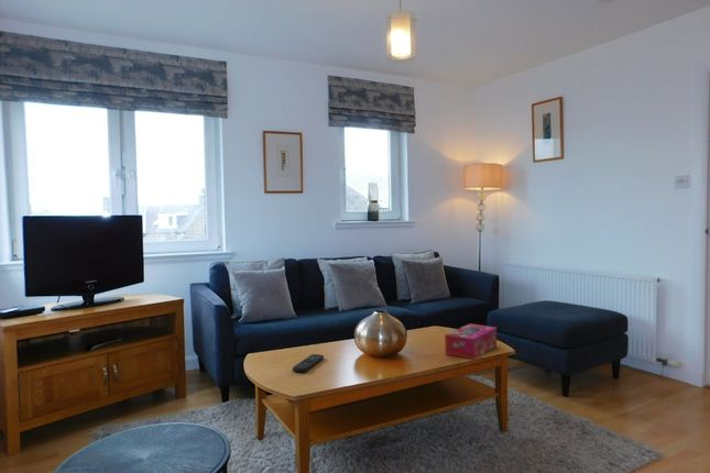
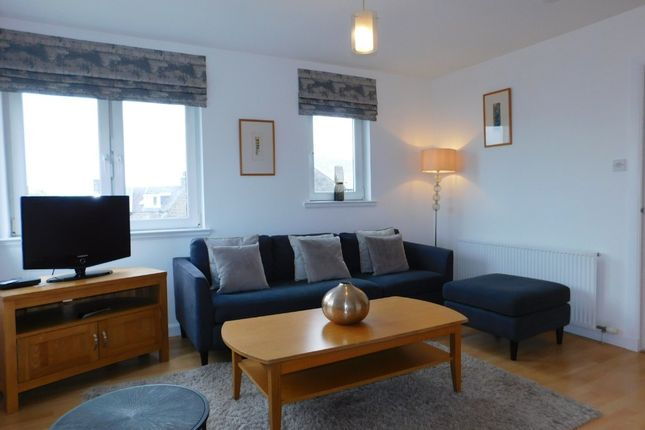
- remote control [292,353,325,373]
- tissue box [444,322,498,361]
